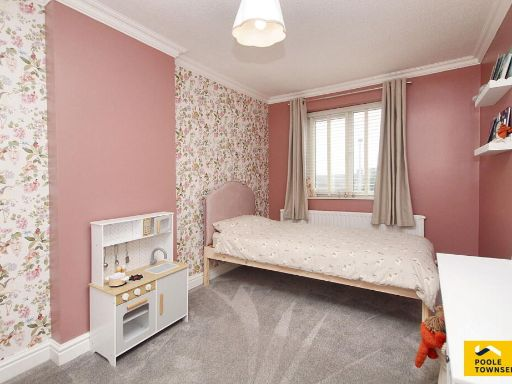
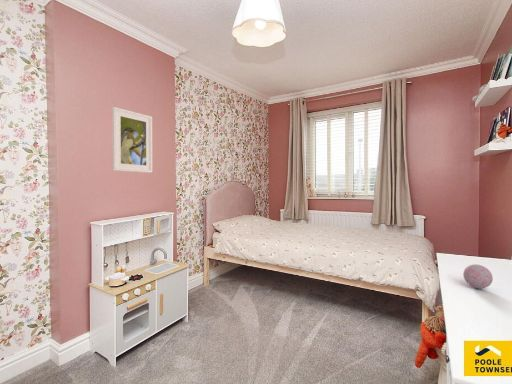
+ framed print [111,106,153,174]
+ decorative ball [462,263,494,289]
